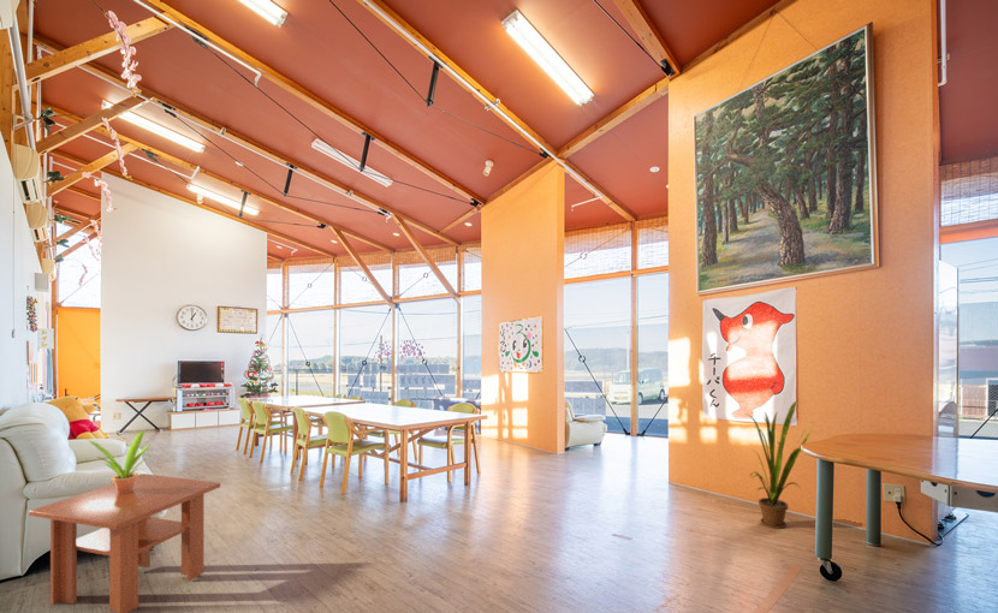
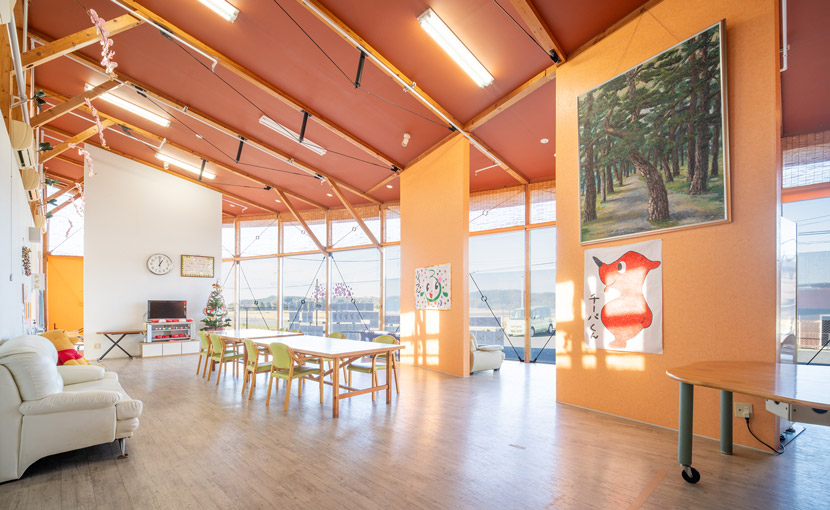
- coffee table [28,472,221,613]
- house plant [744,399,816,530]
- potted plant [88,429,152,493]
